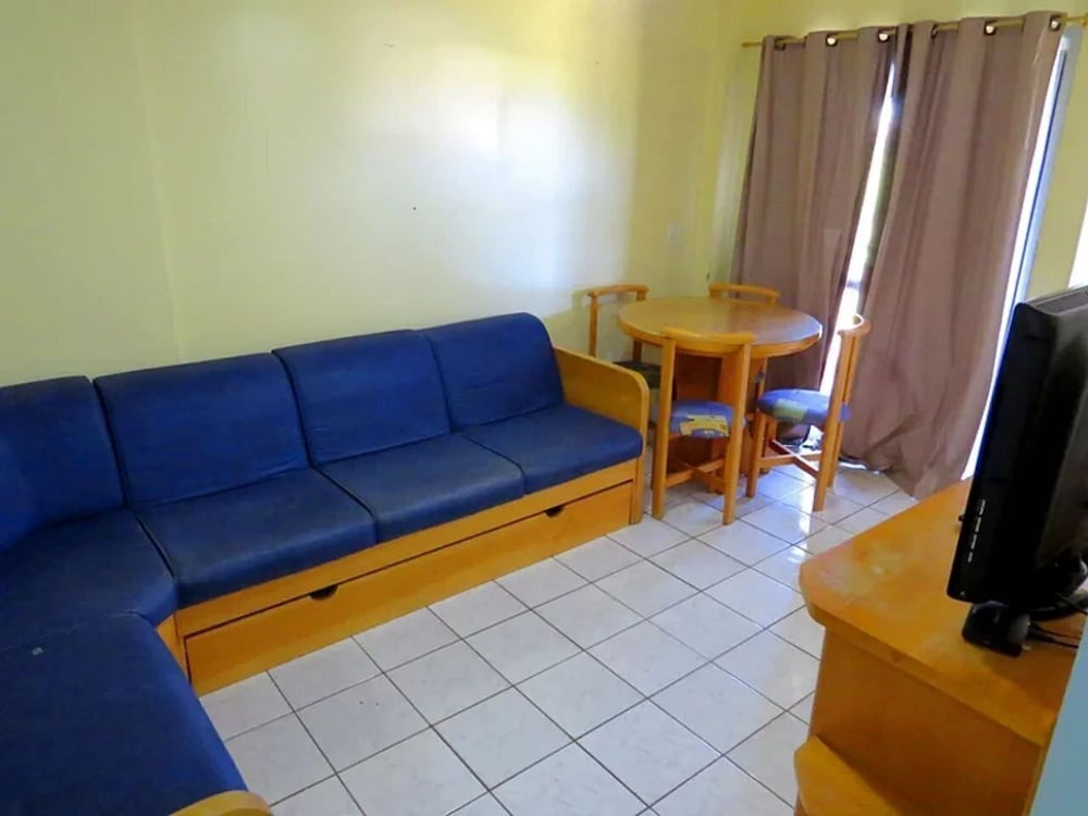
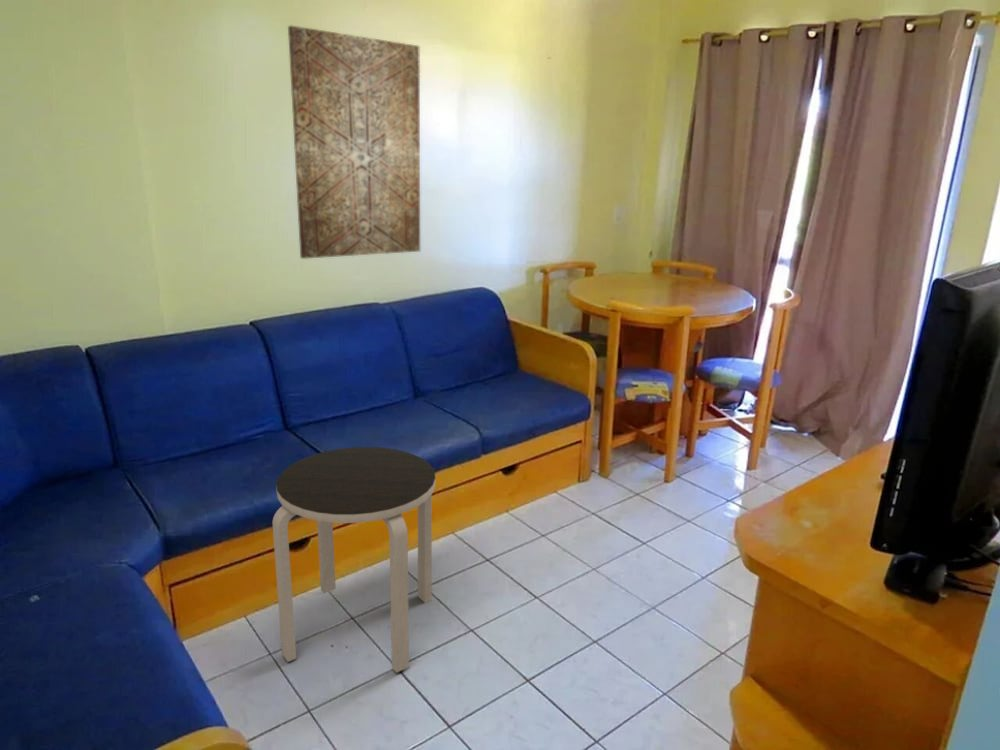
+ side table [272,446,436,674]
+ wall art [287,25,421,260]
